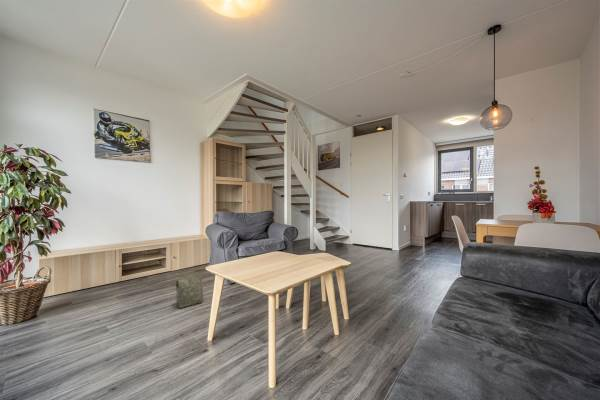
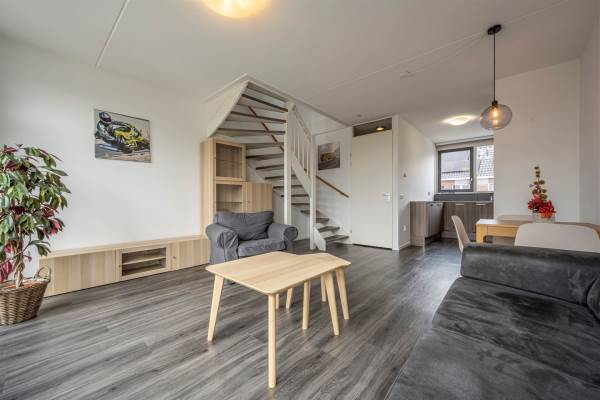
- bag [175,274,204,309]
